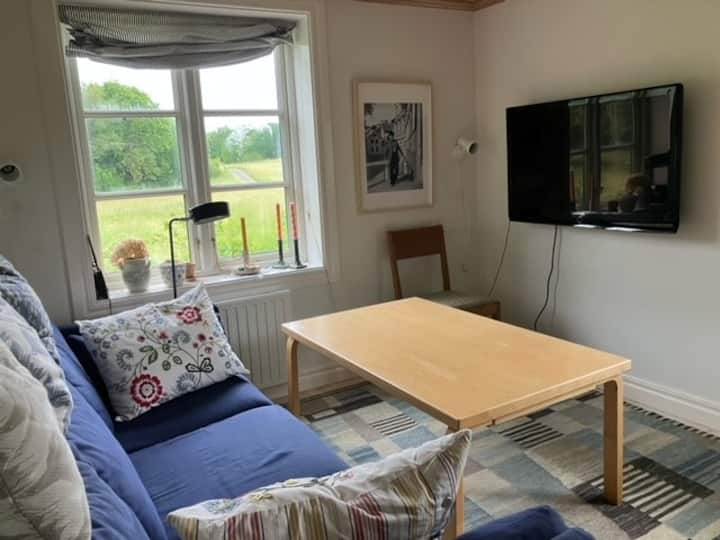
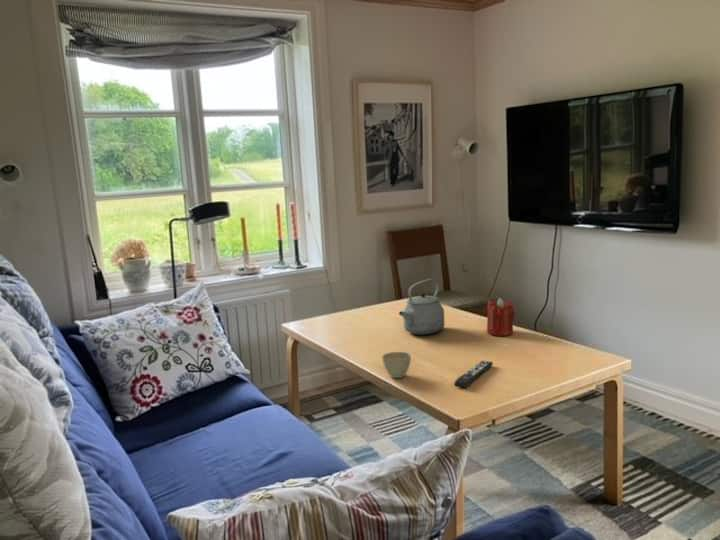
+ candle [486,297,516,337]
+ remote control [453,360,494,389]
+ flower pot [381,351,412,379]
+ tea kettle [398,278,445,336]
